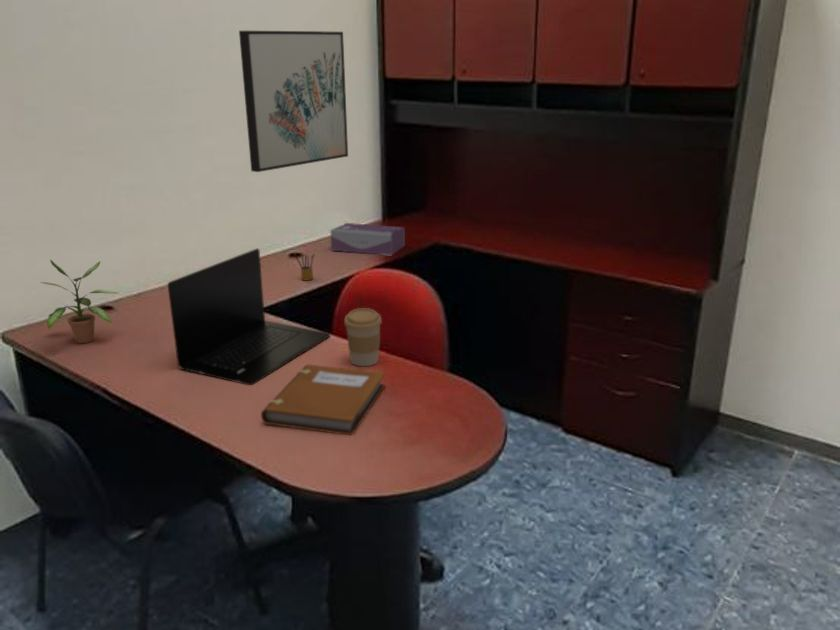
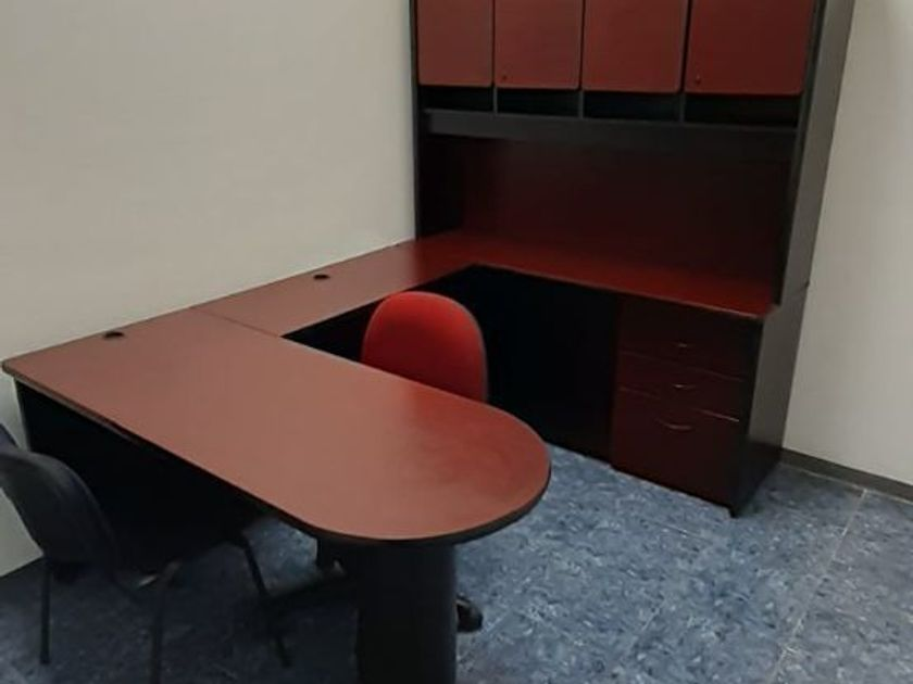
- wall art [238,30,349,173]
- potted plant [39,259,119,344]
- tissue box [329,222,406,256]
- pencil box [293,251,316,281]
- laptop [167,247,331,386]
- notebook [260,364,386,436]
- coffee cup [343,307,383,367]
